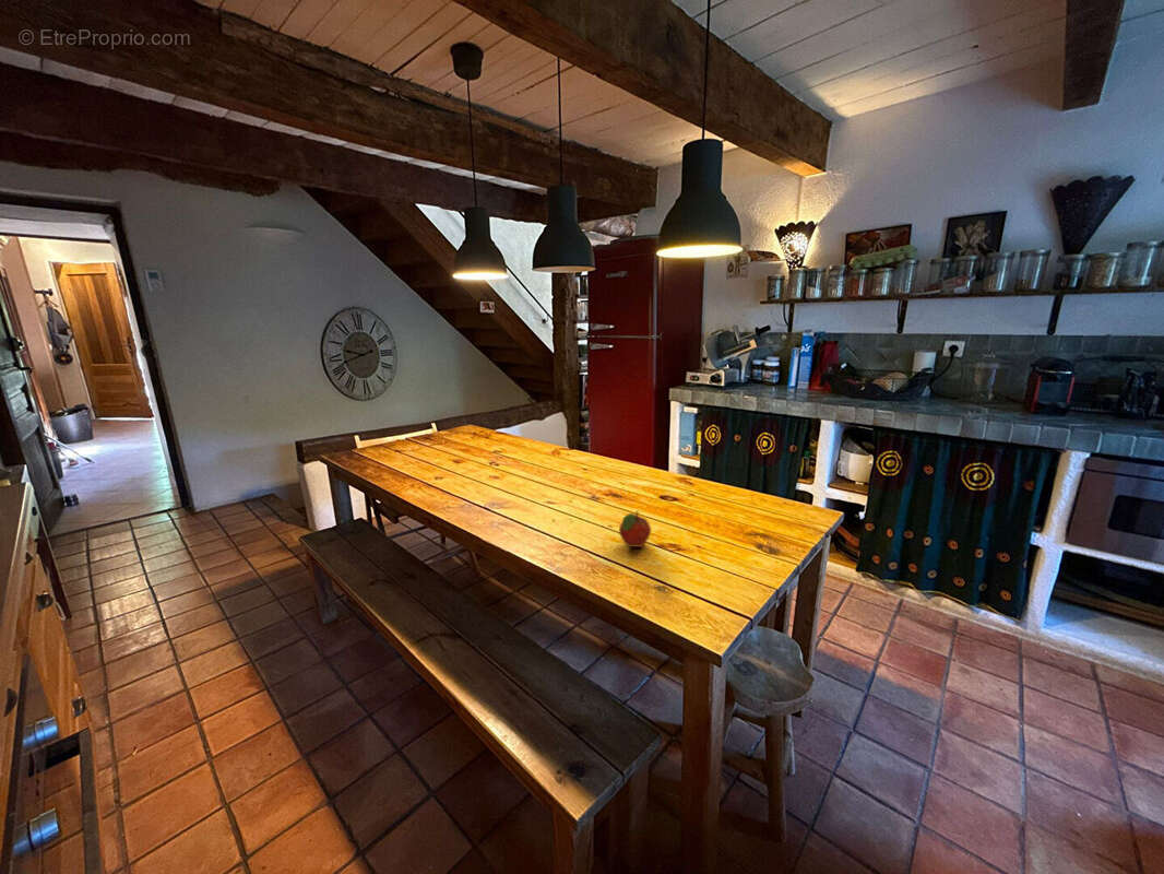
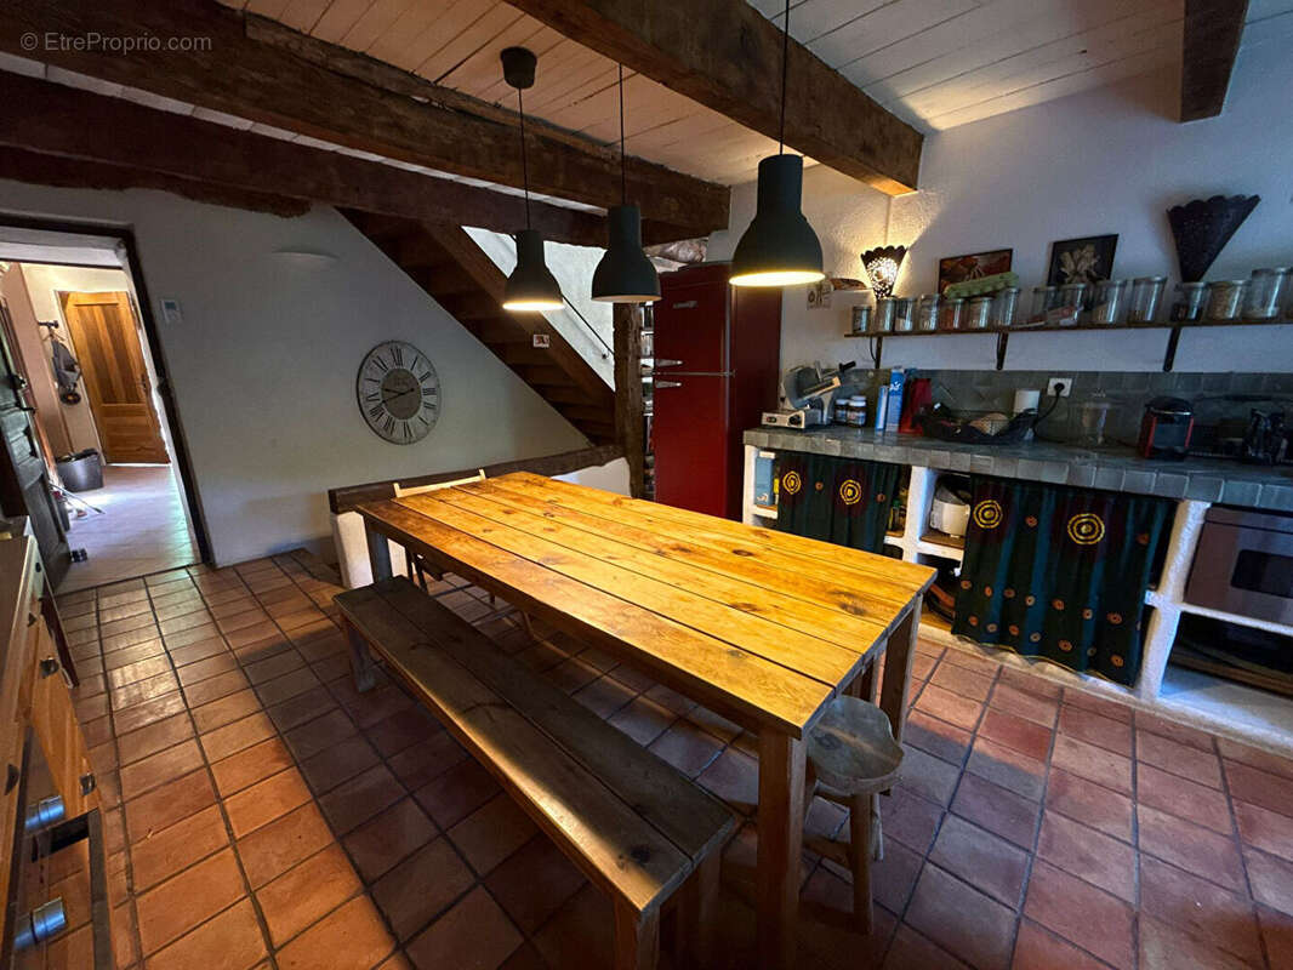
- fruit [618,510,652,548]
